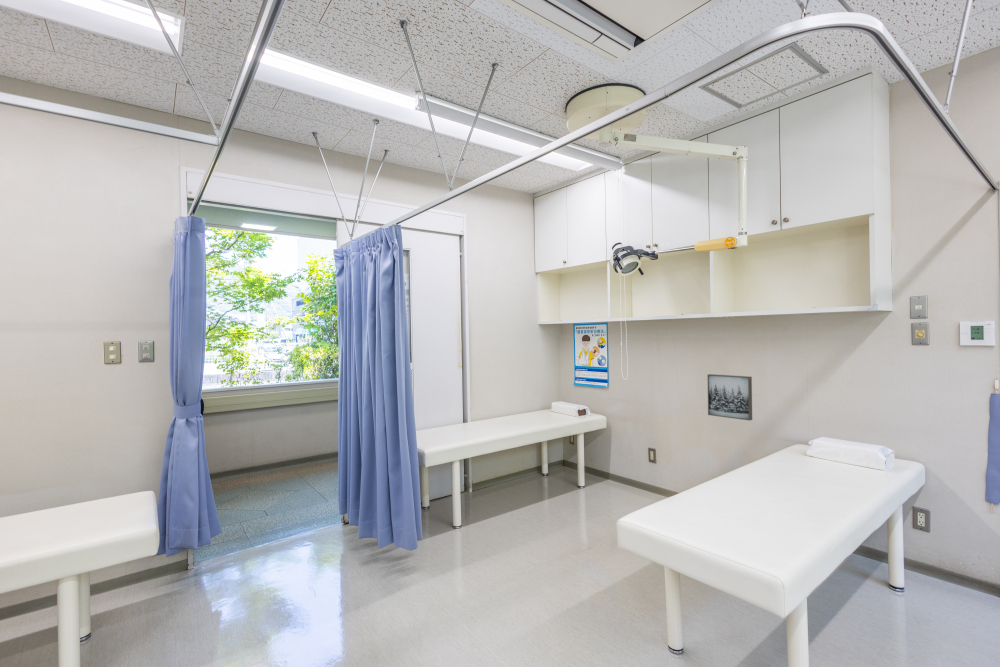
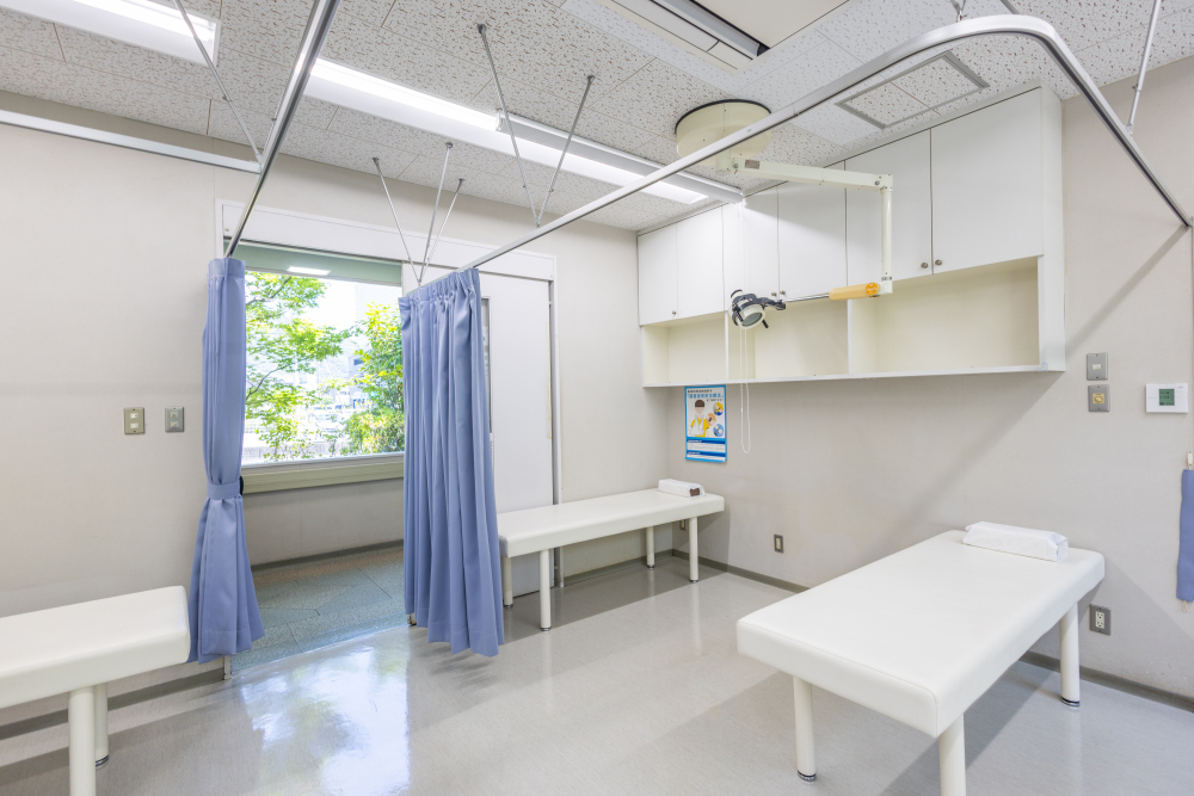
- wall art [707,373,753,421]
